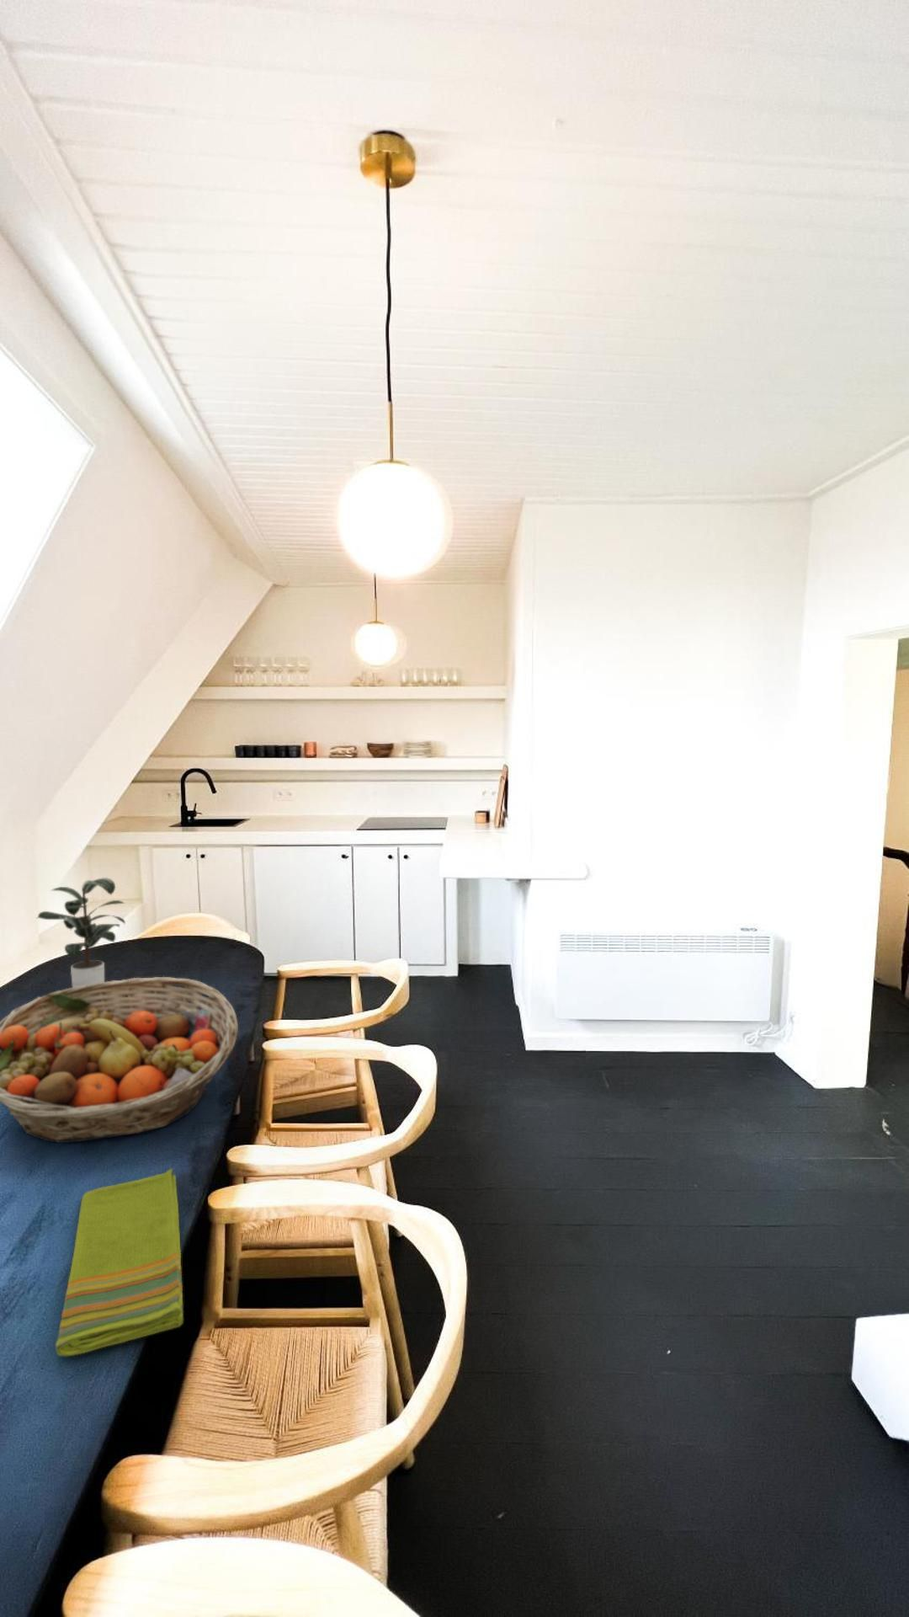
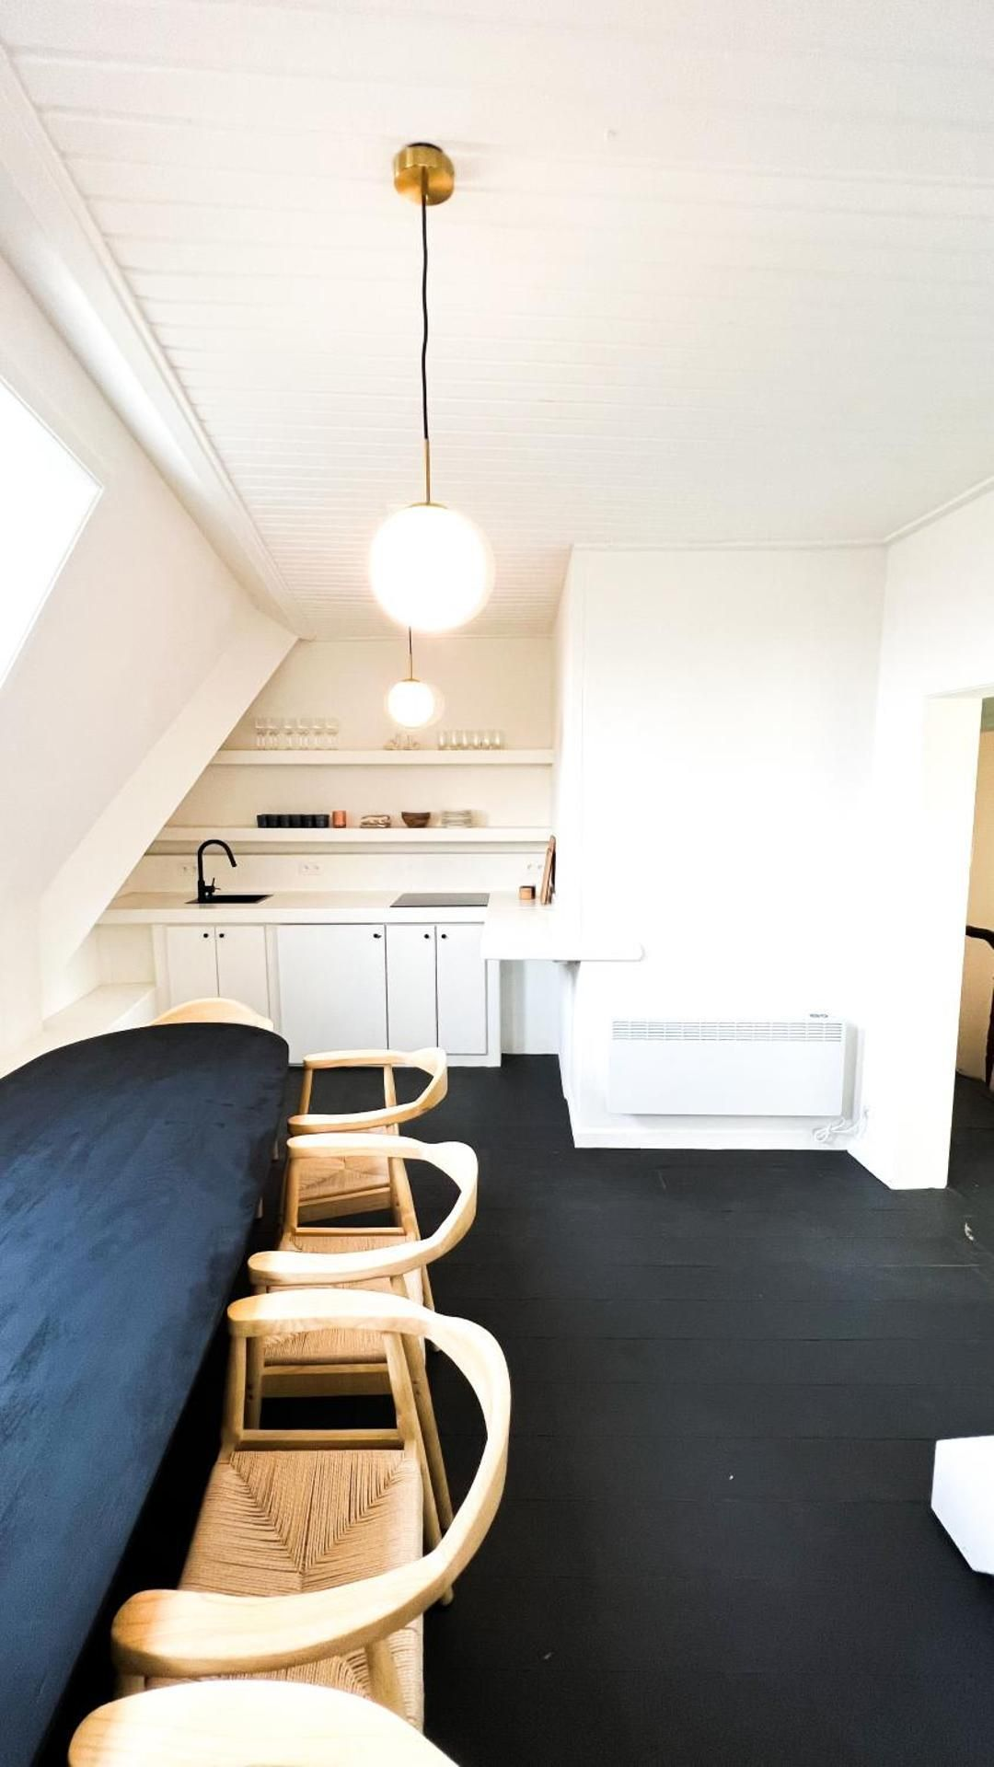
- dish towel [54,1168,184,1357]
- fruit basket [0,976,239,1144]
- potted plant [37,876,127,988]
